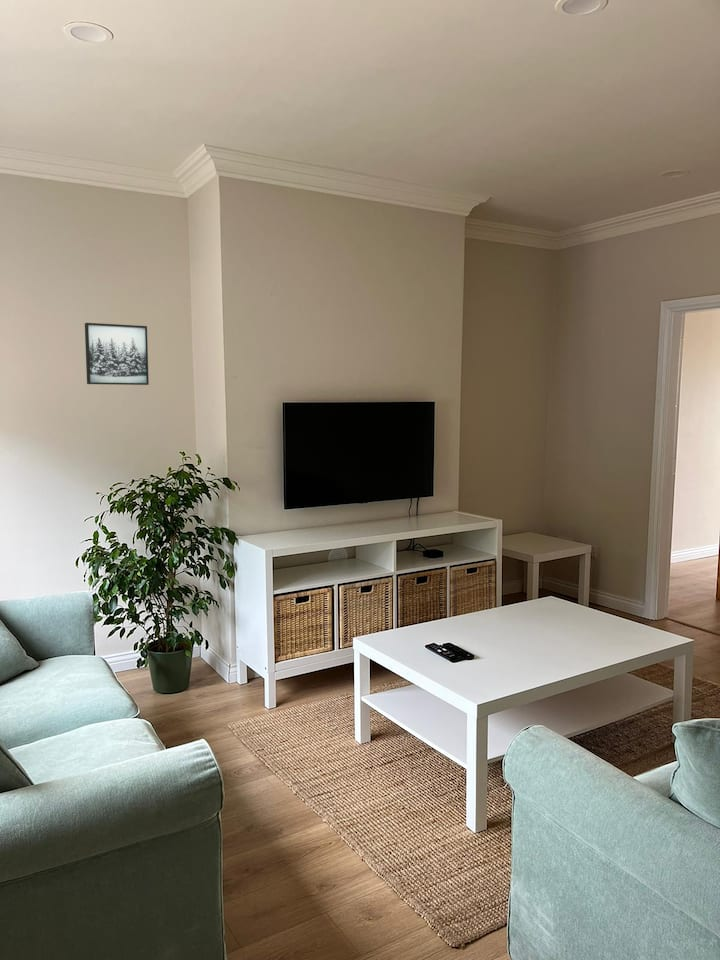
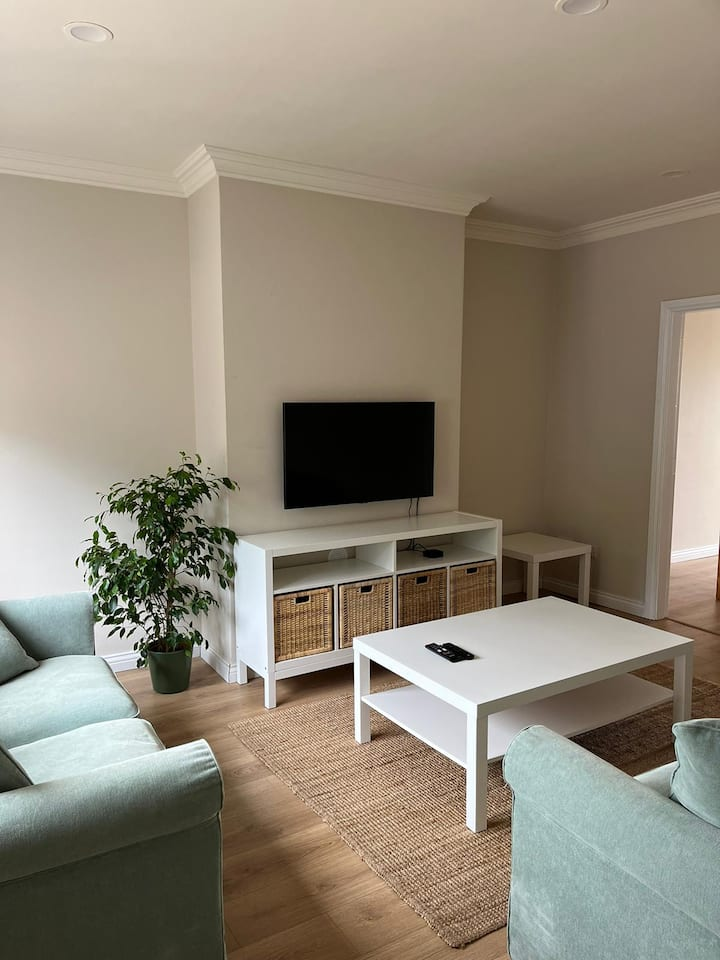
- wall art [84,322,150,386]
